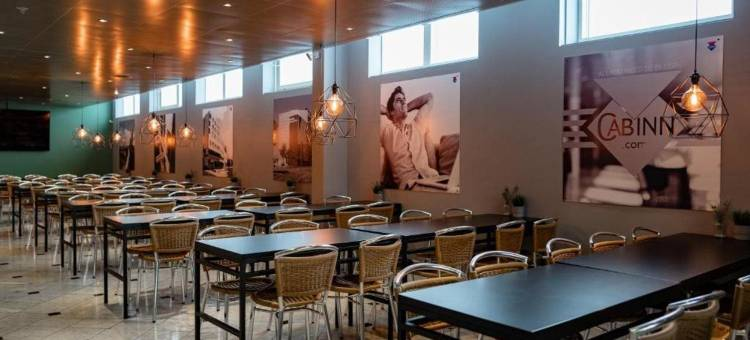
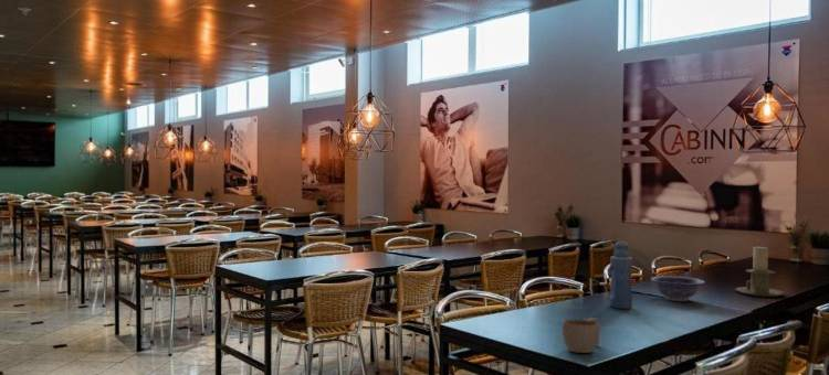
+ bottle [608,240,633,310]
+ candle holder [735,246,787,298]
+ cup [562,317,600,354]
+ decorative bowl [650,275,706,302]
